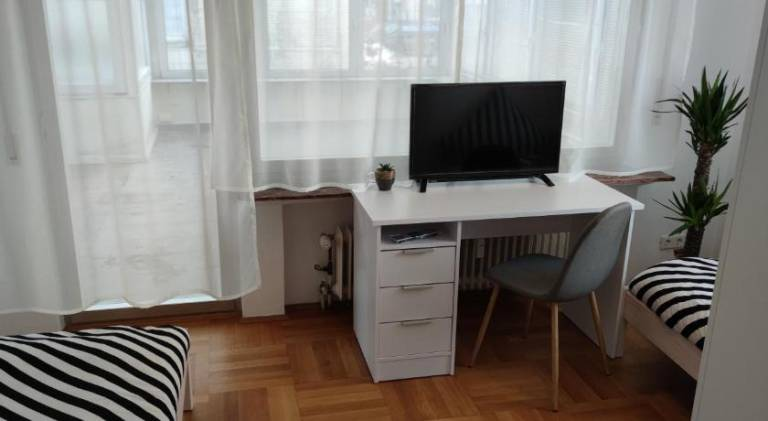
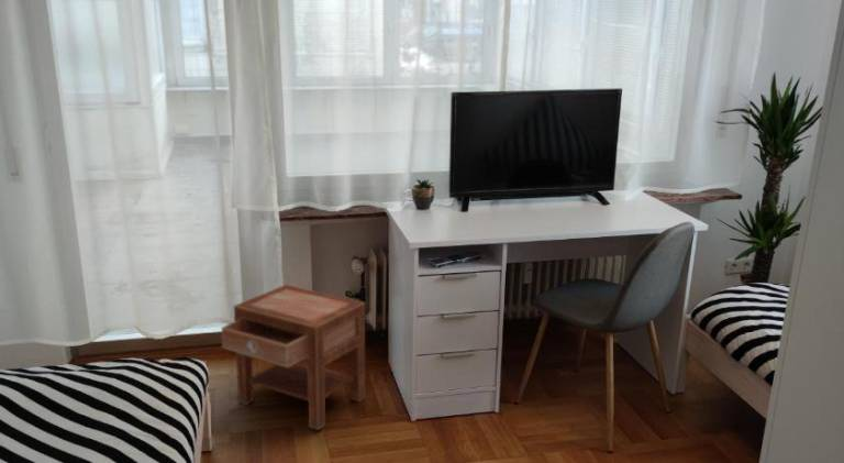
+ nightstand [220,284,366,431]
